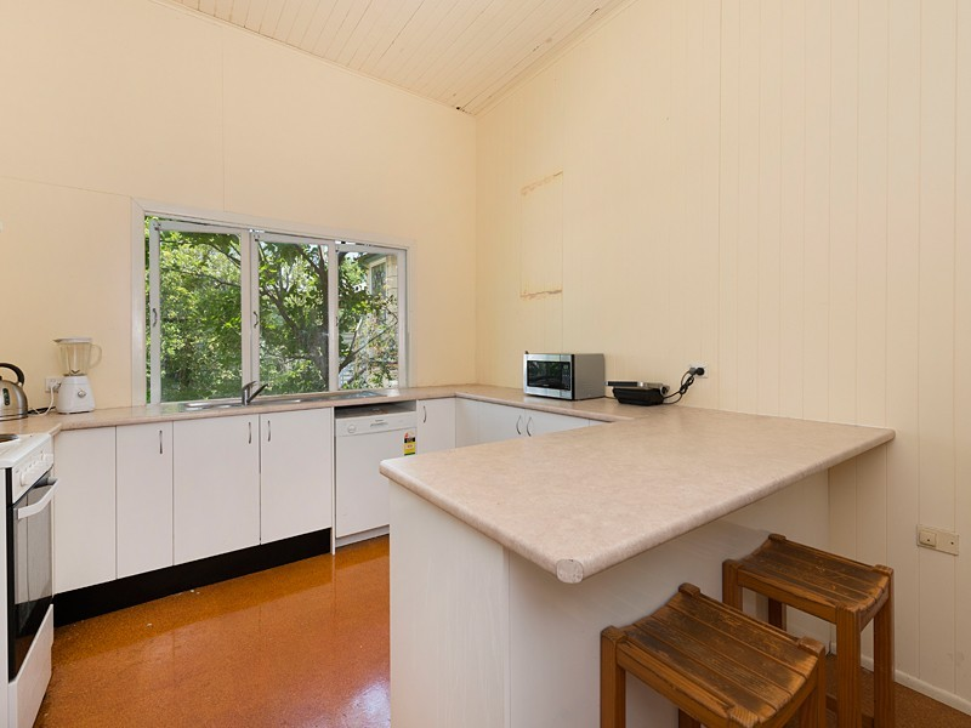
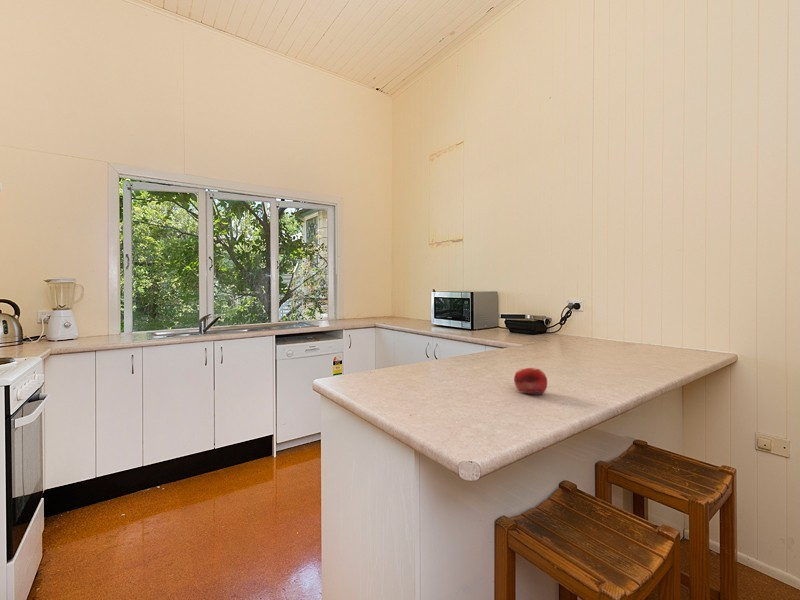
+ fruit [513,367,548,395]
